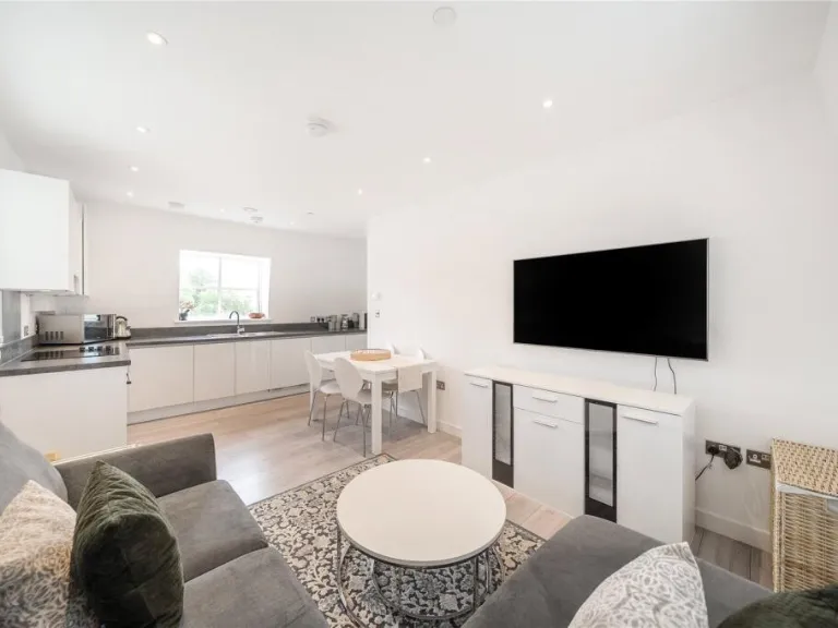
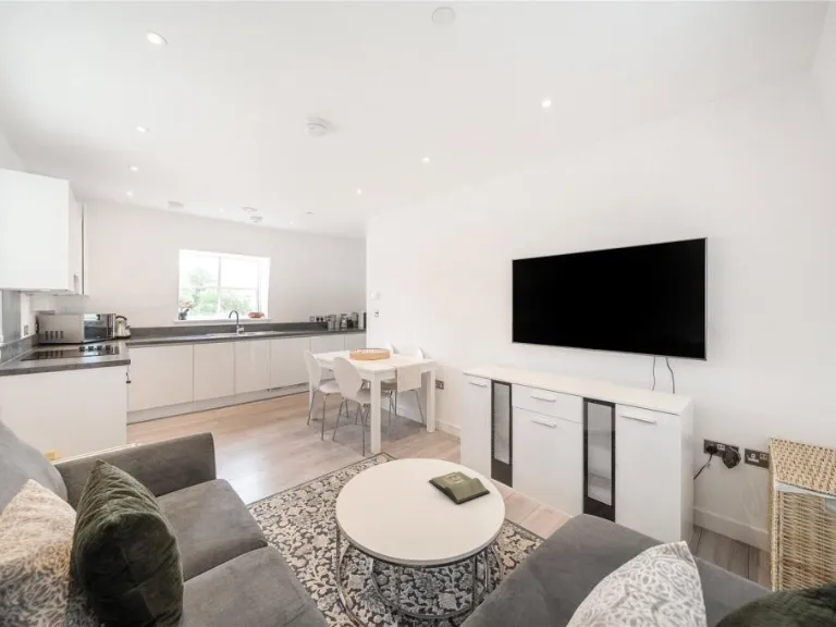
+ hardback book [428,470,491,505]
